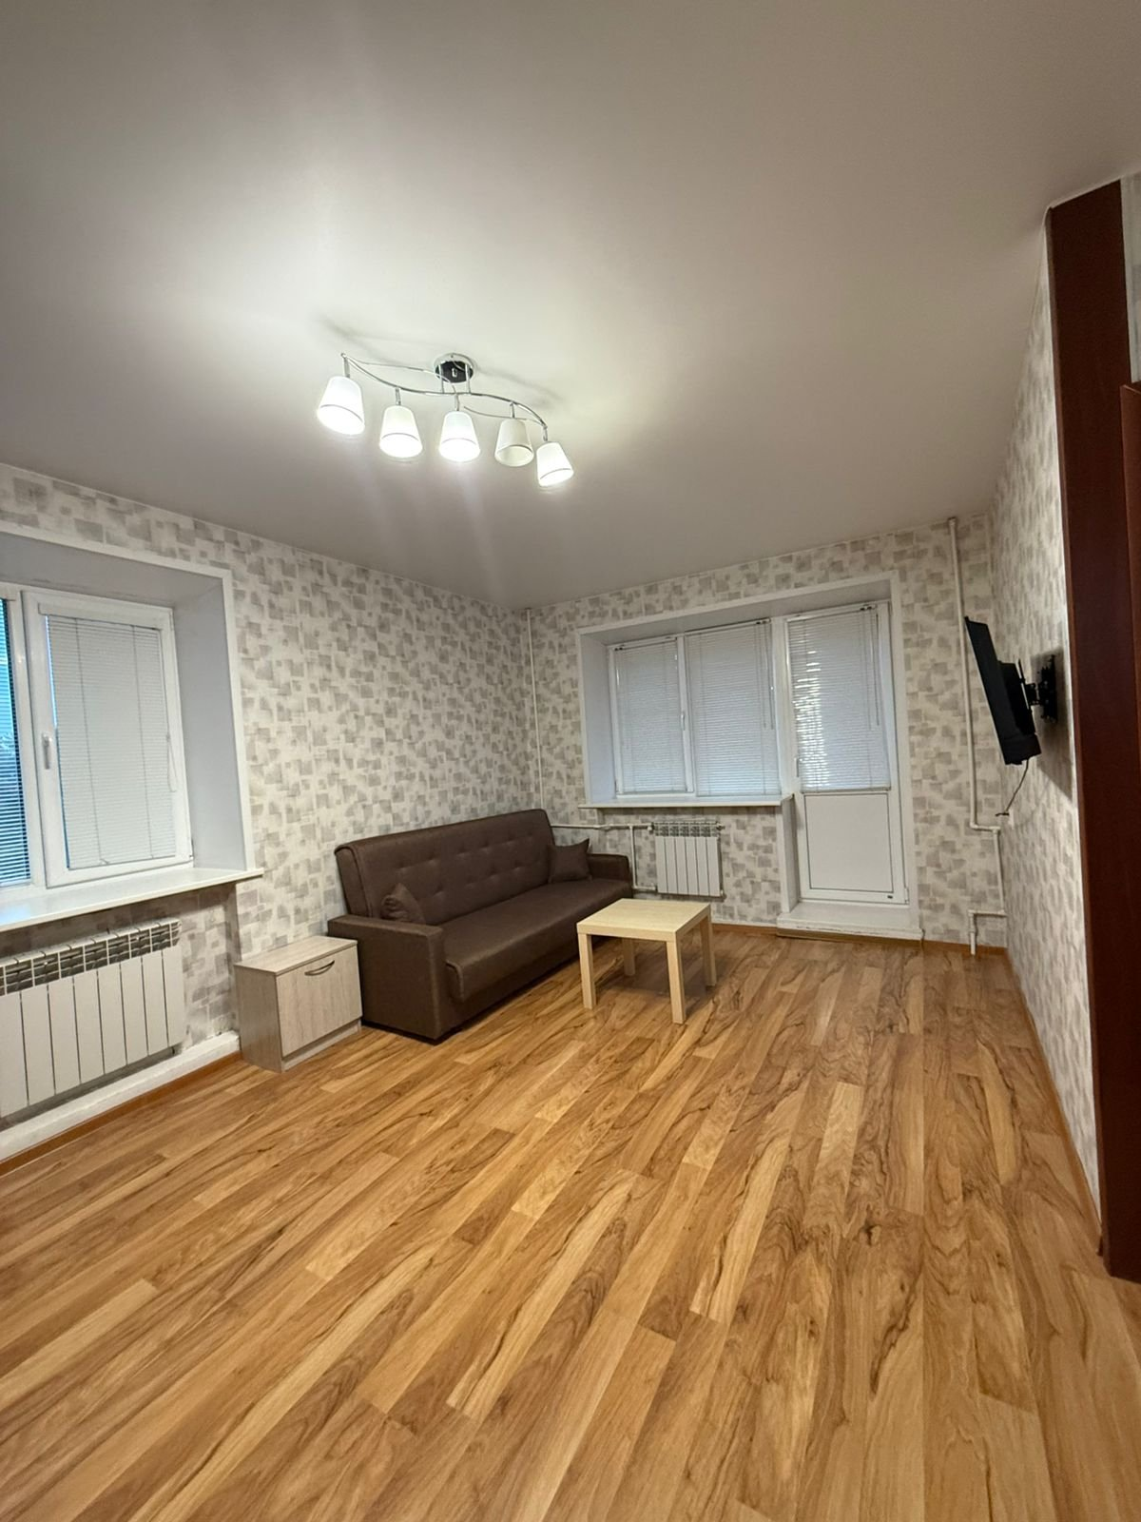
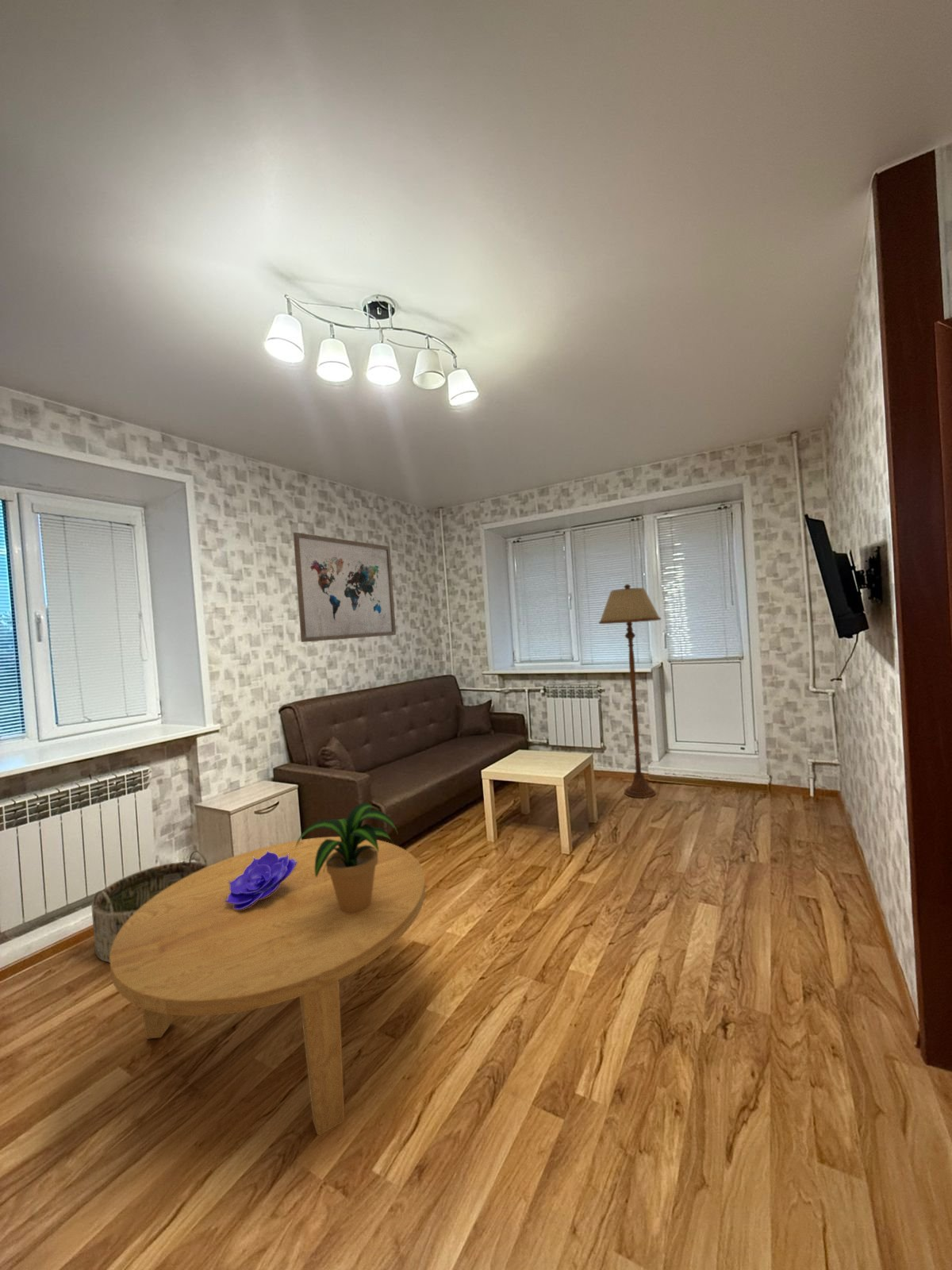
+ potted plant [296,802,398,913]
+ decorative bowl [224,850,298,910]
+ basket [90,849,209,964]
+ coffee table [109,836,426,1137]
+ wall art [293,532,397,643]
+ floor lamp [598,583,662,799]
